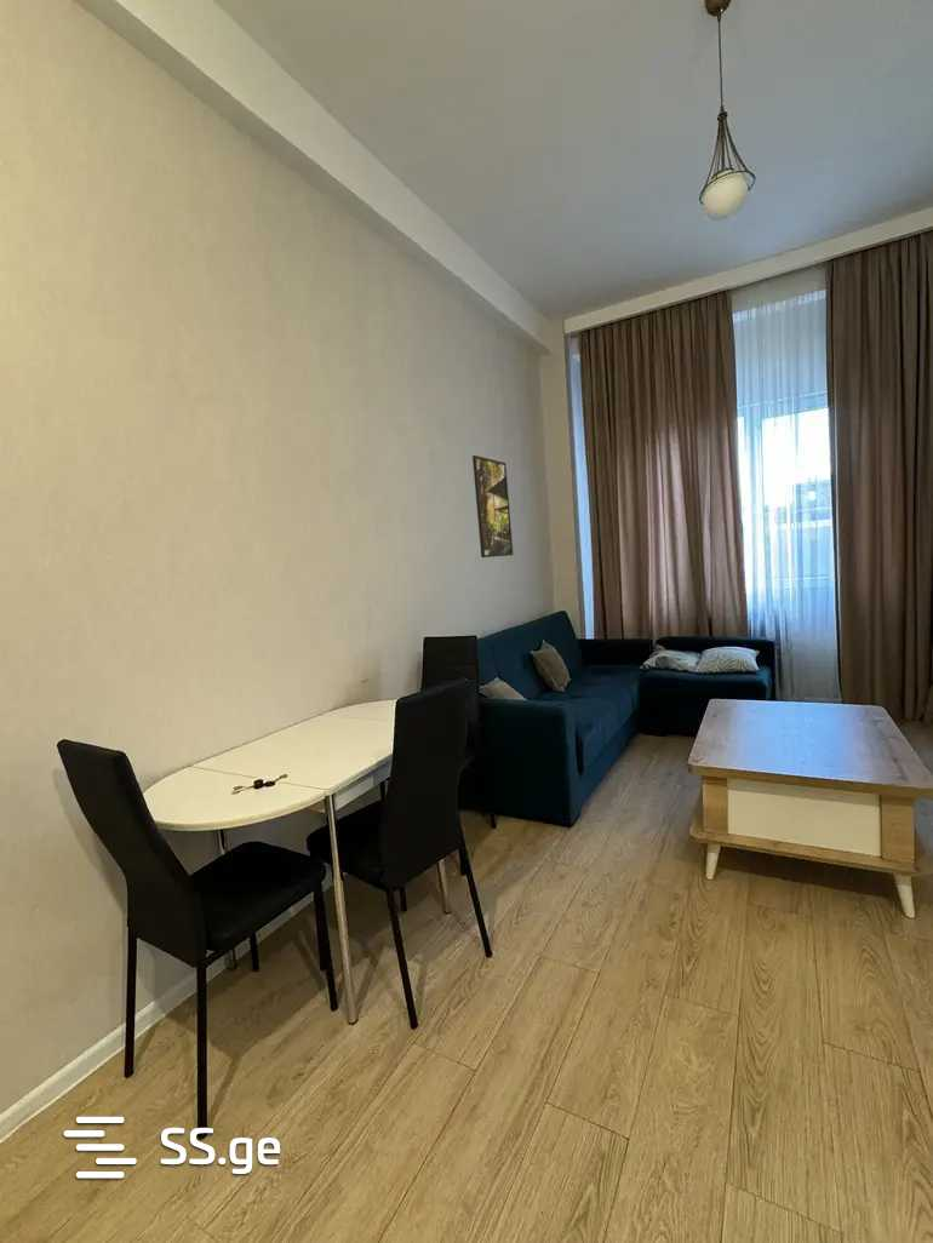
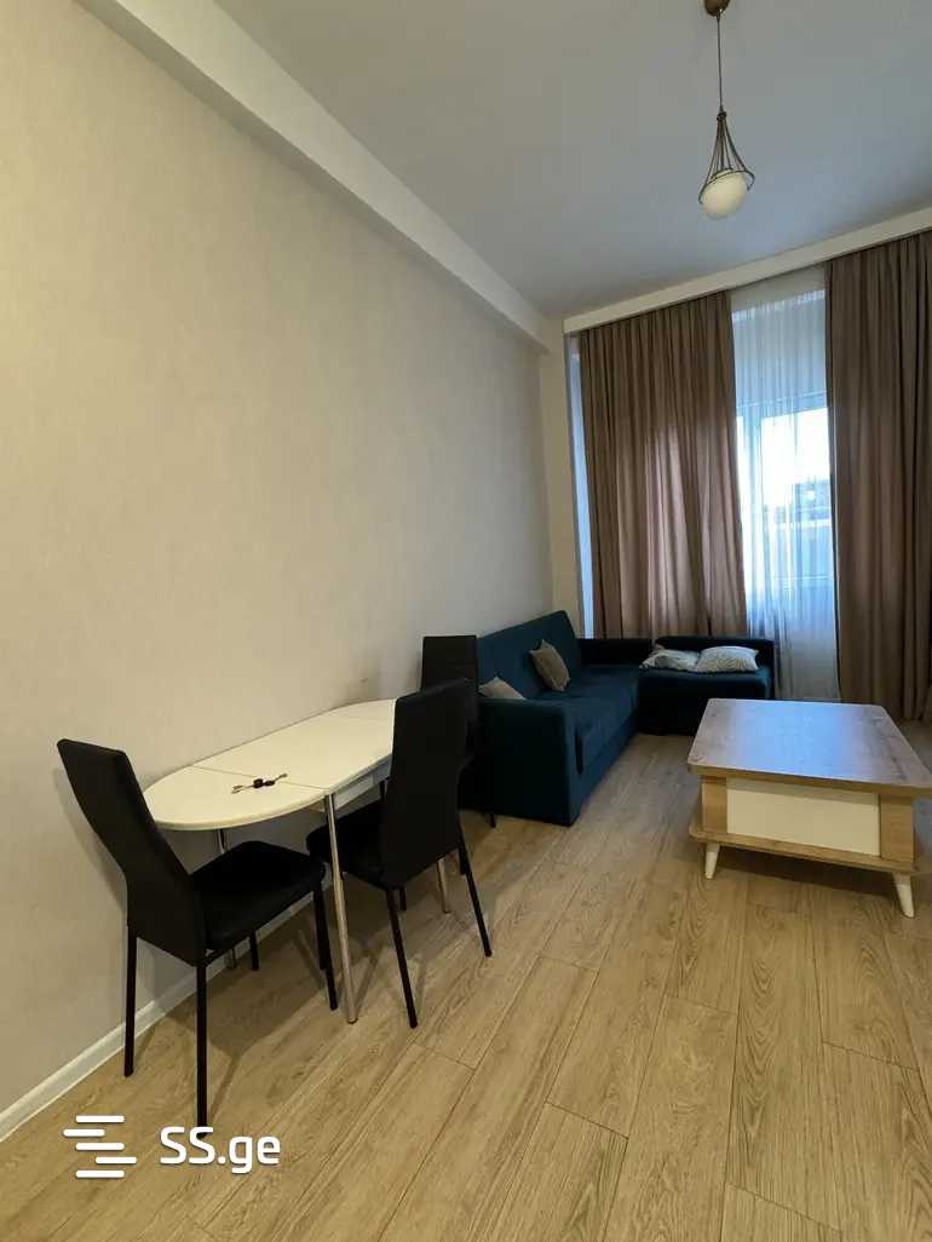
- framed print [471,454,515,559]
